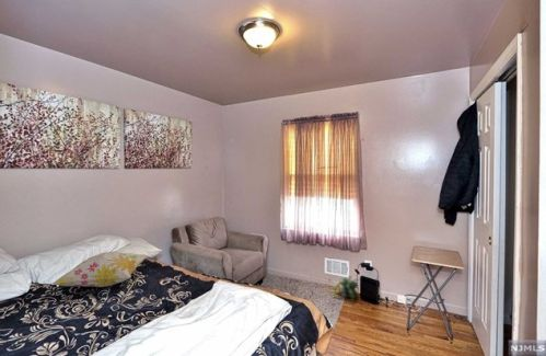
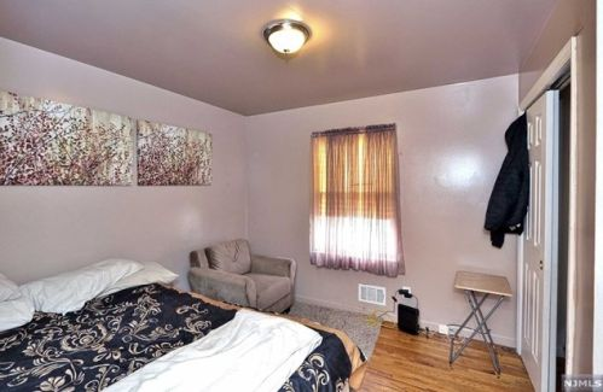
- decorative pillow [49,251,148,288]
- potted plant [330,274,362,302]
